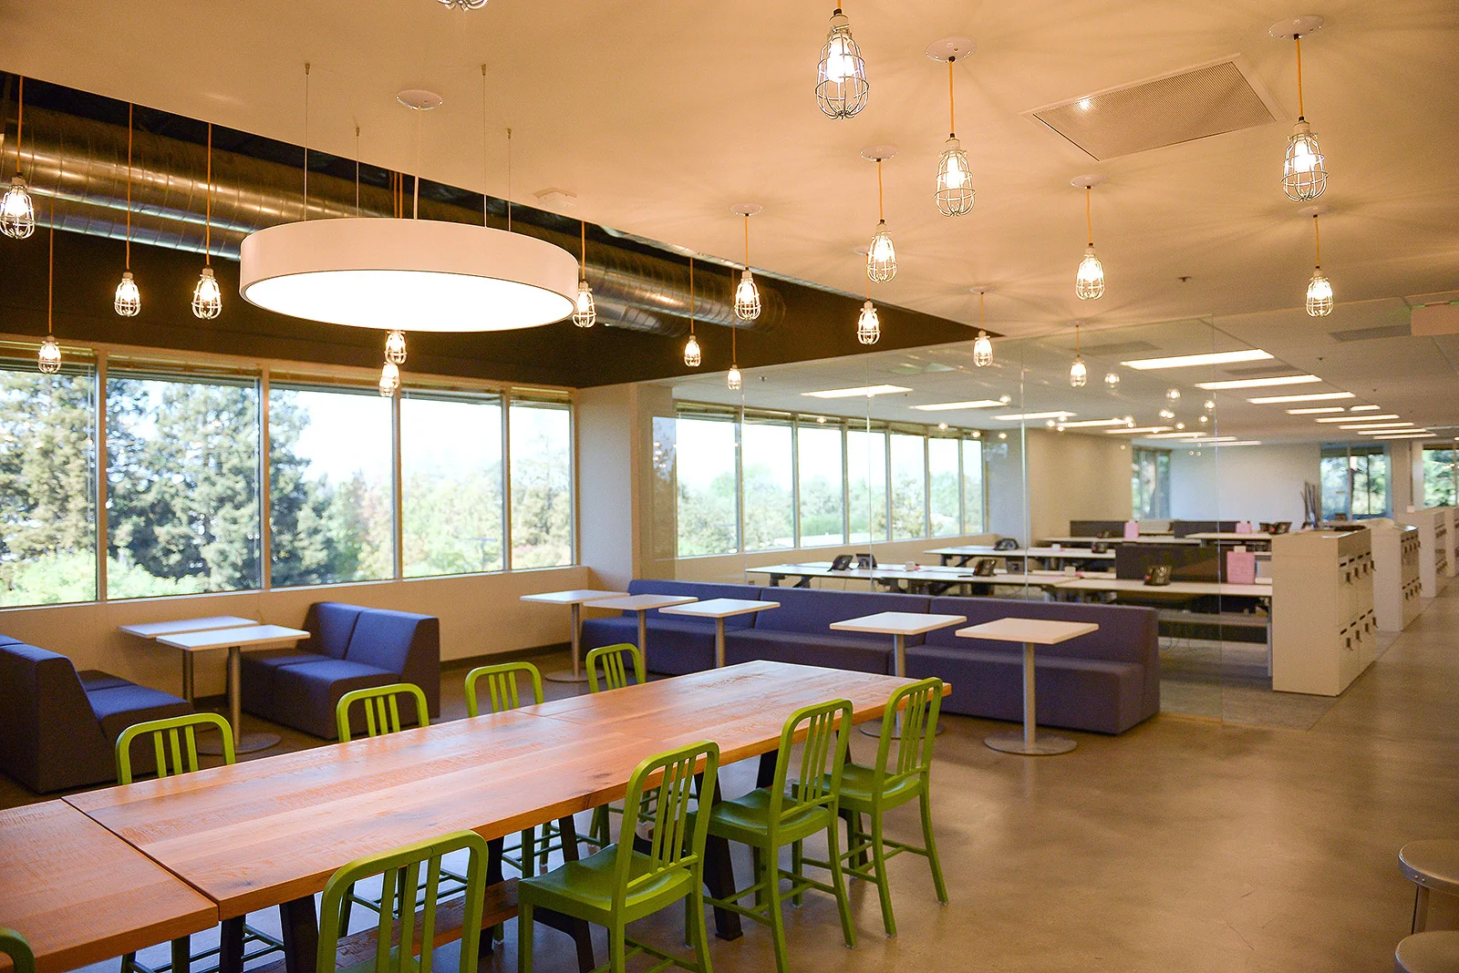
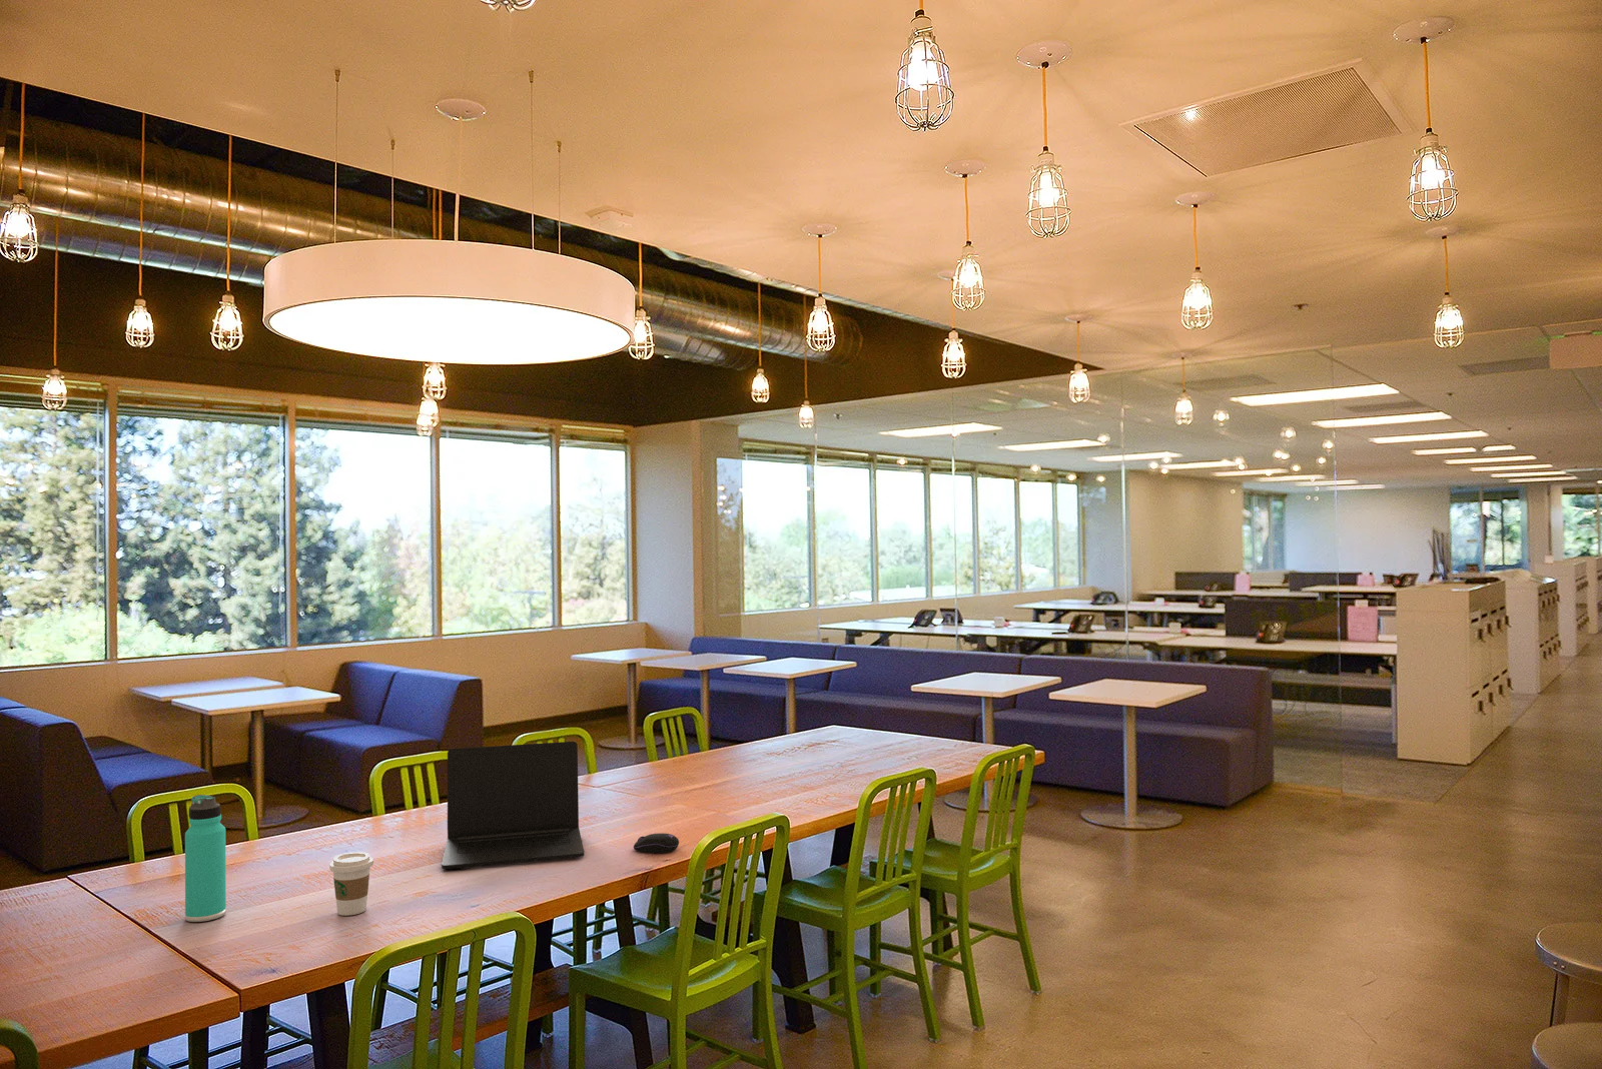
+ thermos bottle [184,793,228,923]
+ laptop [440,741,584,870]
+ coffee cup [328,851,375,916]
+ computer mouse [632,832,680,854]
